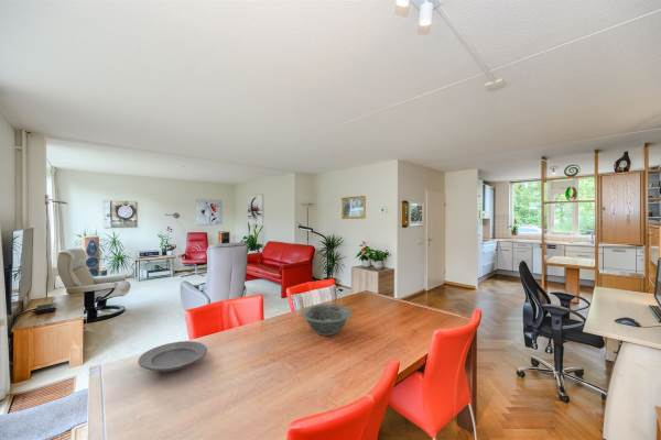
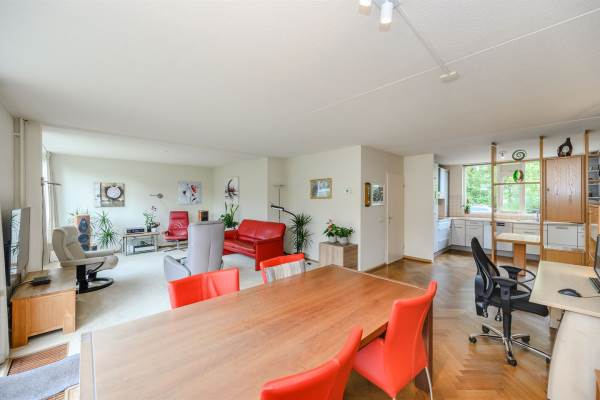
- decorative bowl [300,302,353,337]
- plate [137,340,208,373]
